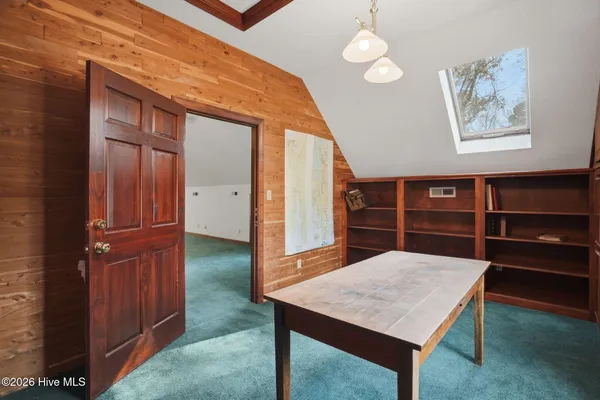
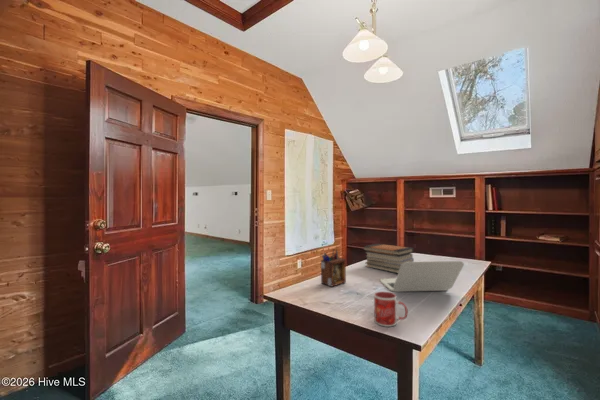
+ laptop [379,260,465,293]
+ book stack [362,243,415,274]
+ desk organizer [320,248,347,288]
+ mug [373,291,409,328]
